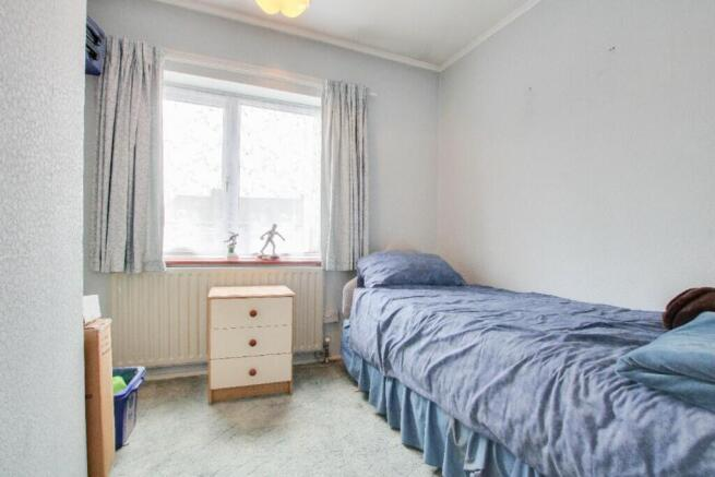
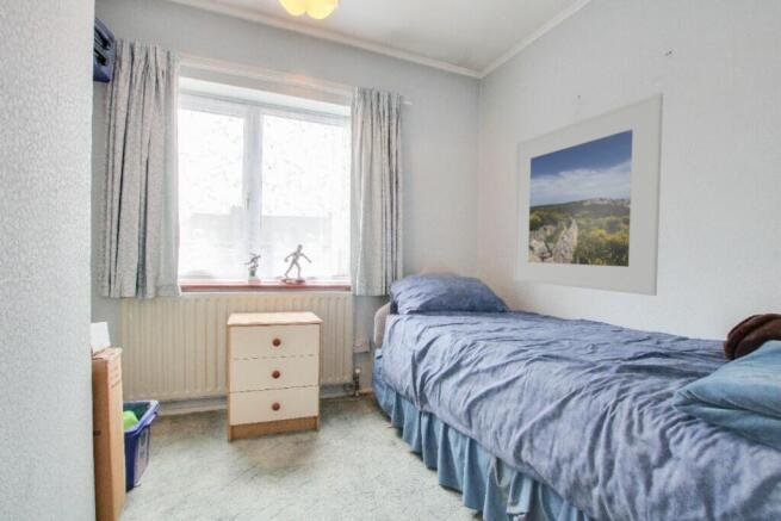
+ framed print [513,92,664,297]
